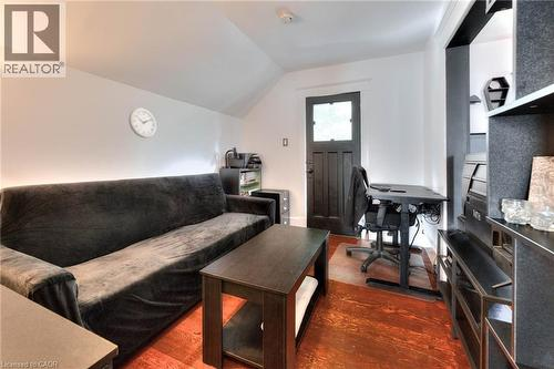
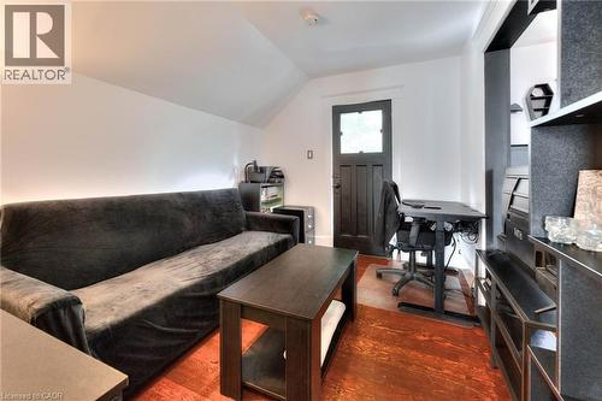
- wall clock [127,106,157,139]
